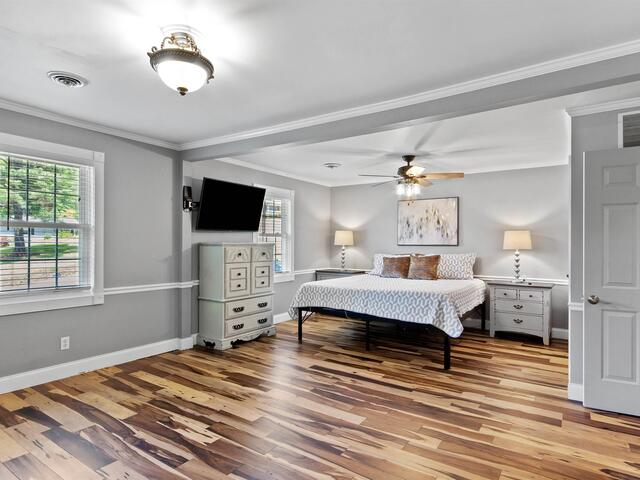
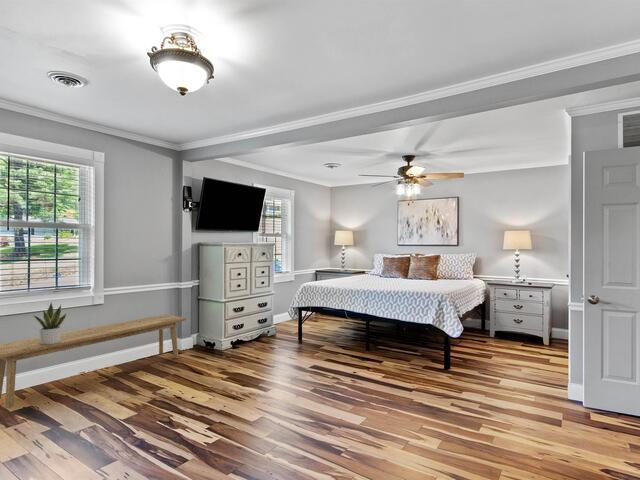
+ potted plant [32,302,67,345]
+ bench [0,313,188,409]
